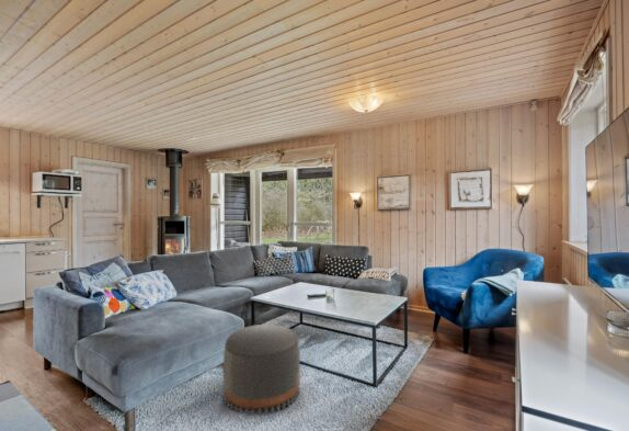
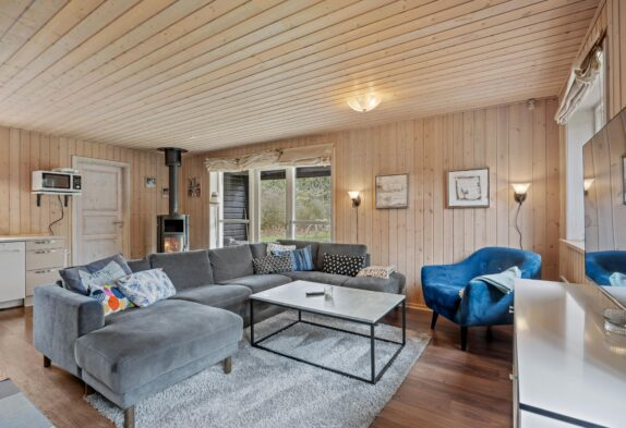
- pouf [222,324,301,416]
